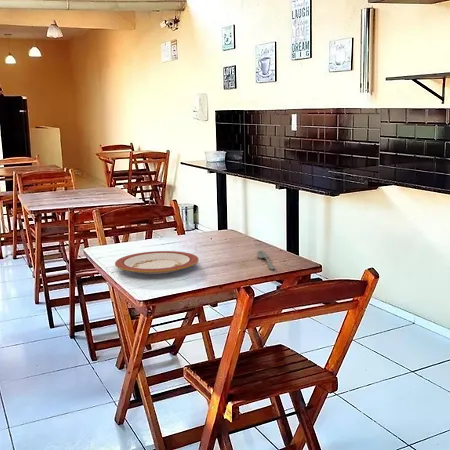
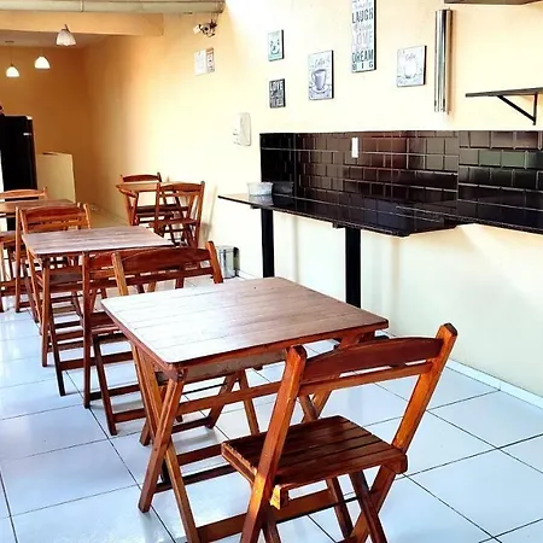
- plate [114,250,200,275]
- spoon [256,250,276,270]
